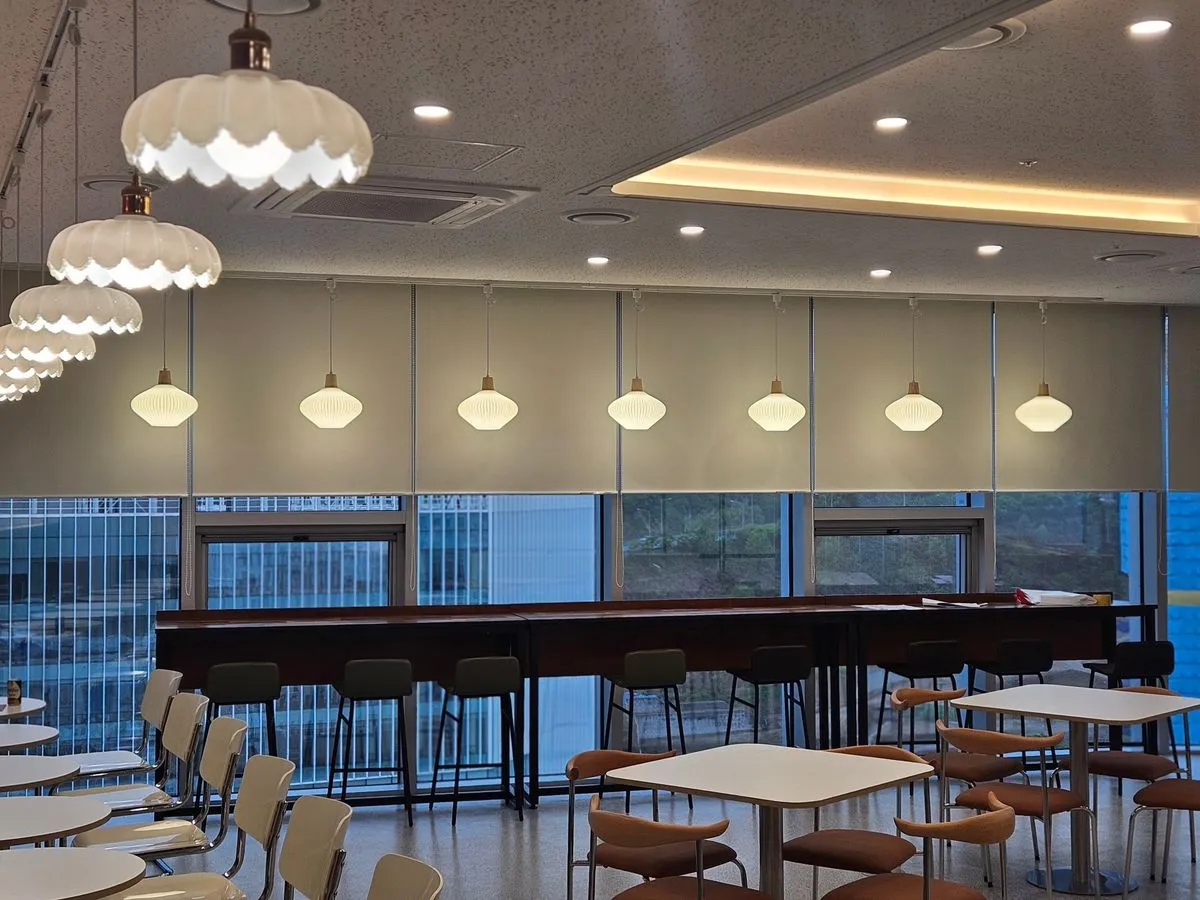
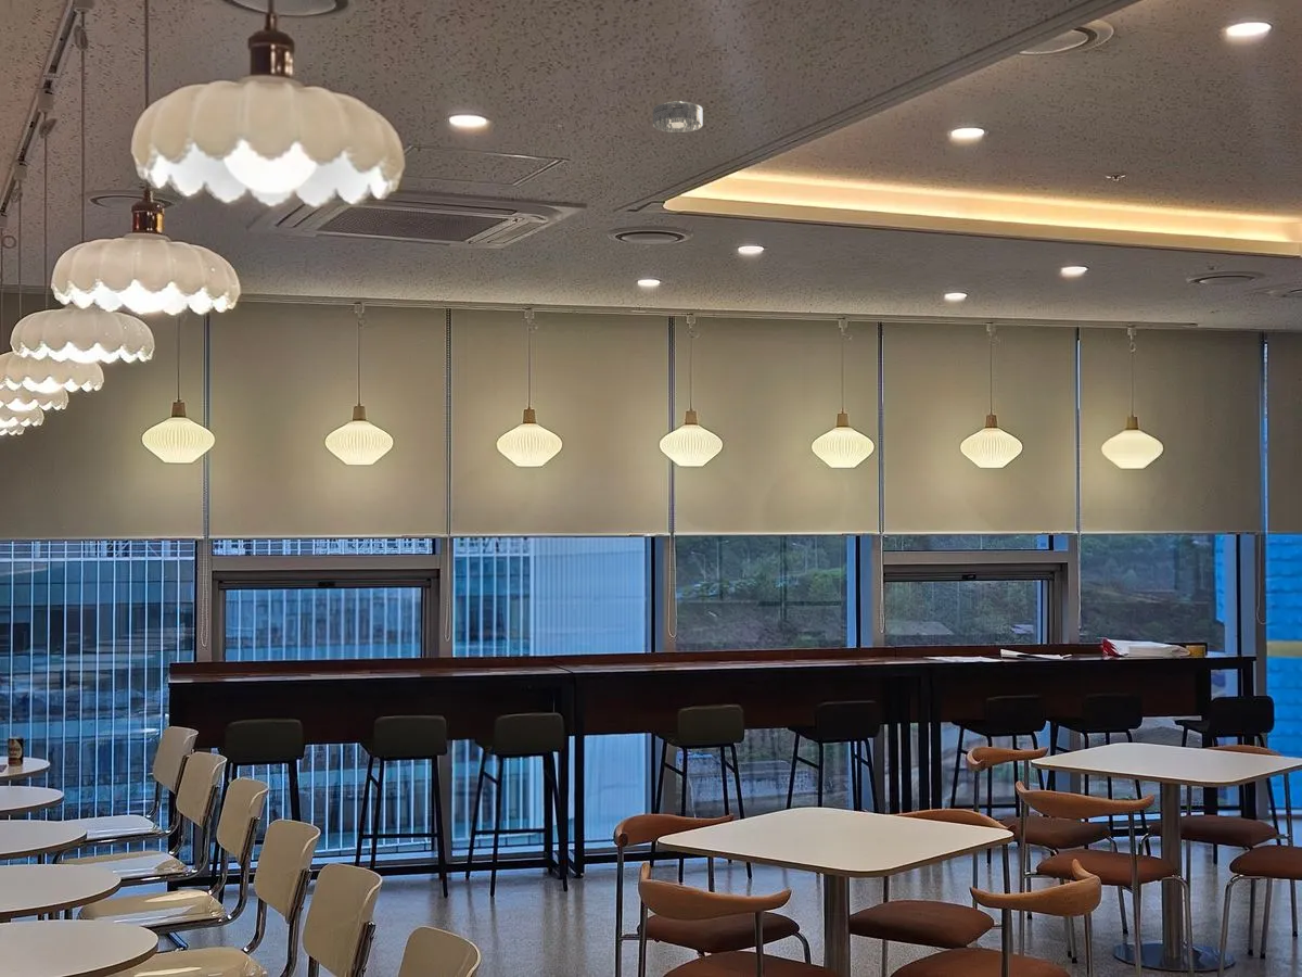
+ smoke detector [652,100,703,134]
